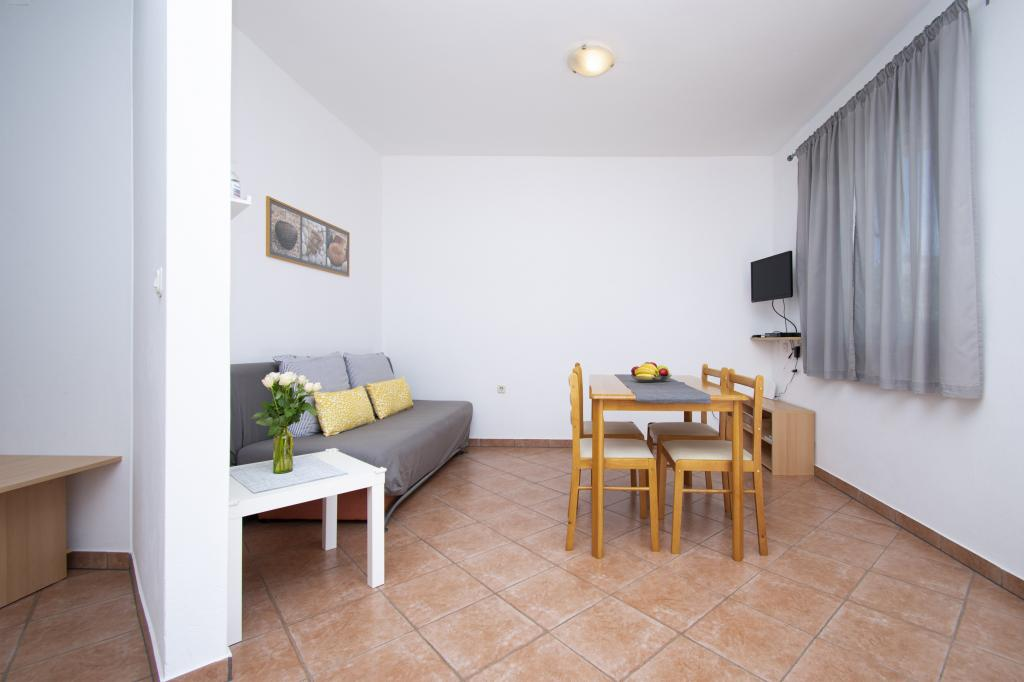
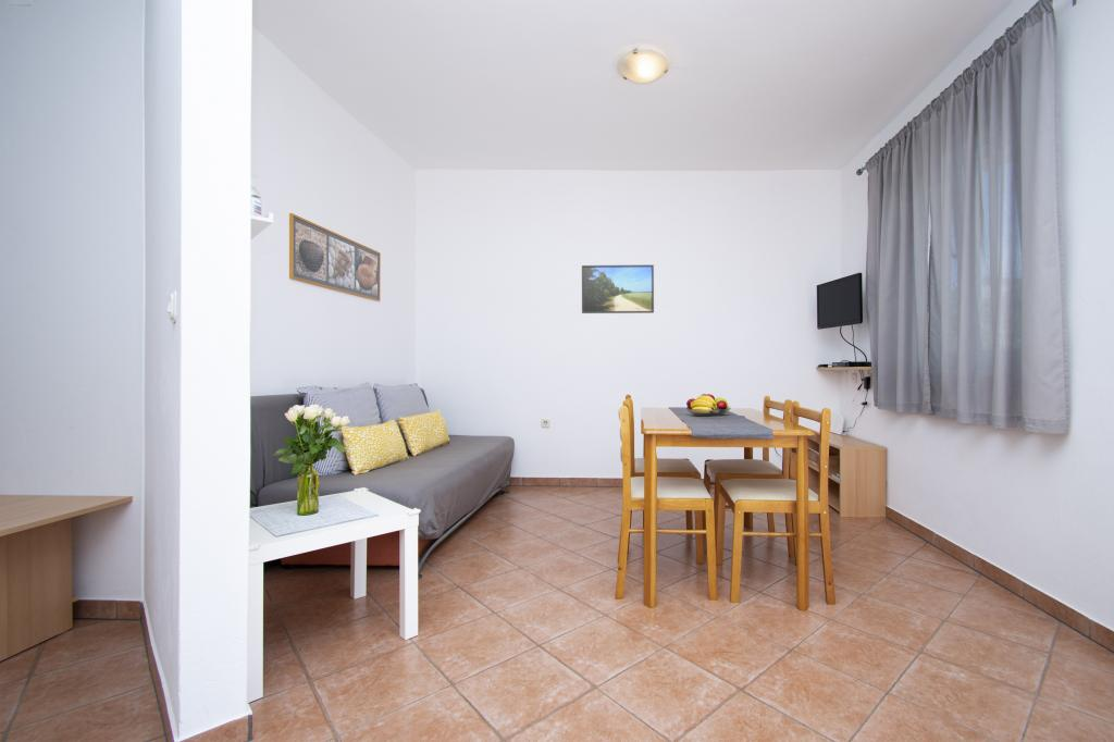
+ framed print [581,263,655,314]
